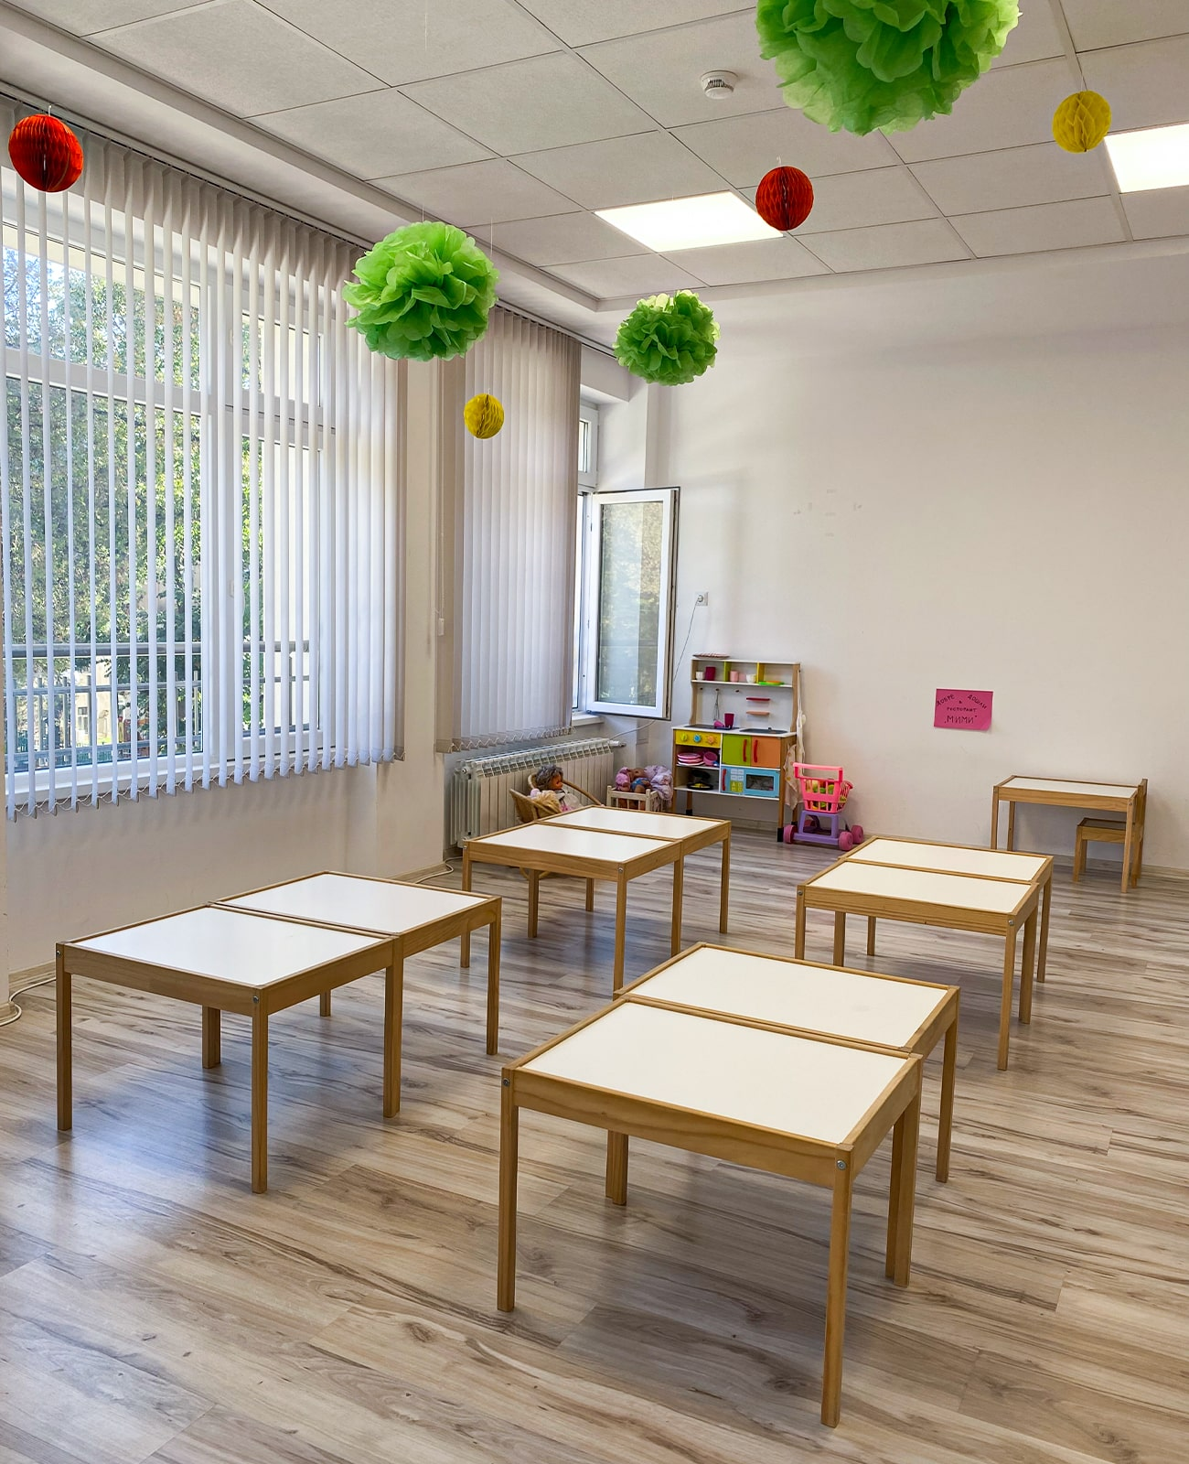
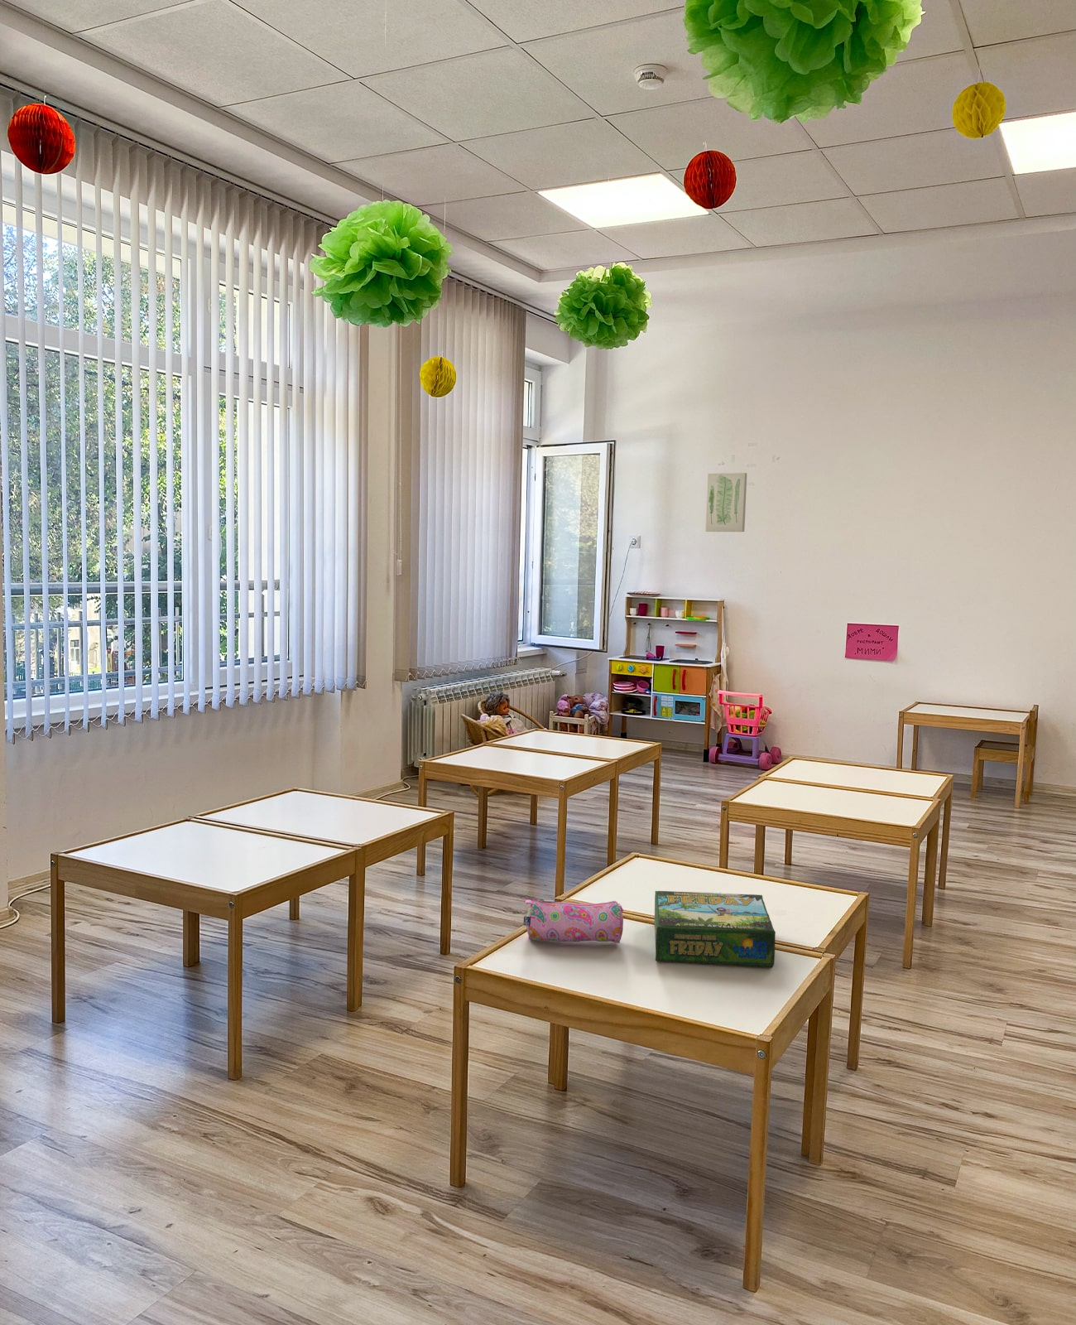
+ board game [654,890,776,969]
+ wall art [705,472,748,533]
+ pencil case [523,898,624,944]
